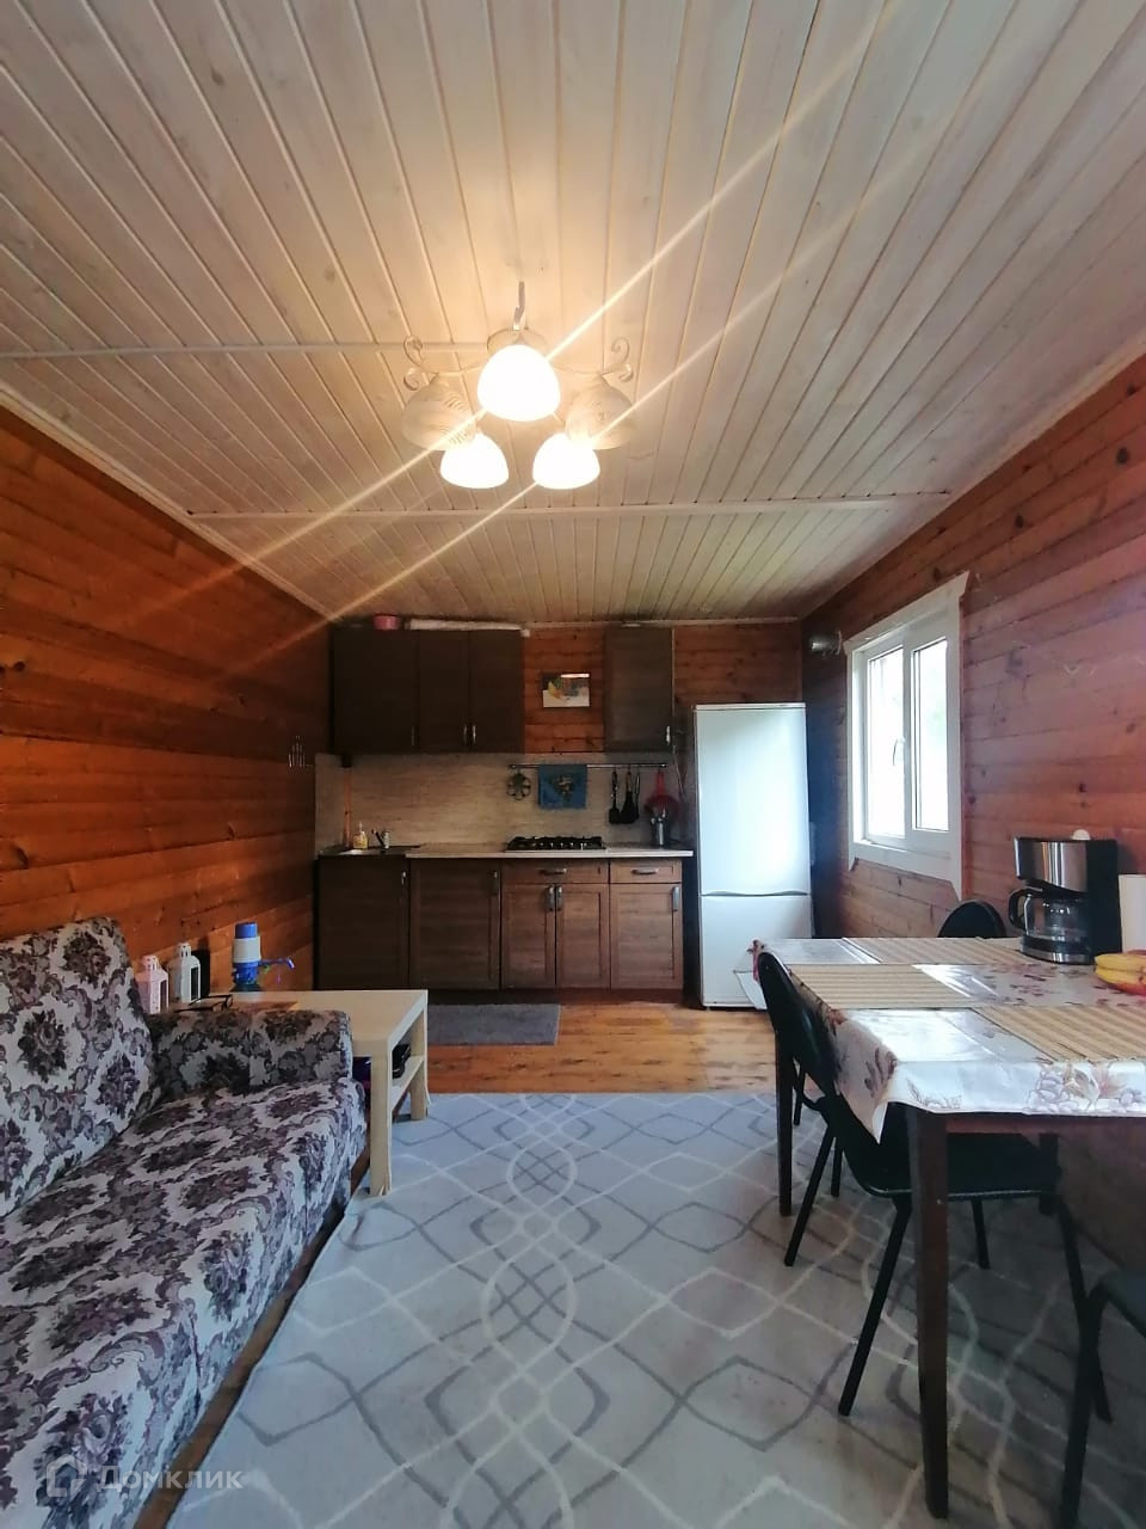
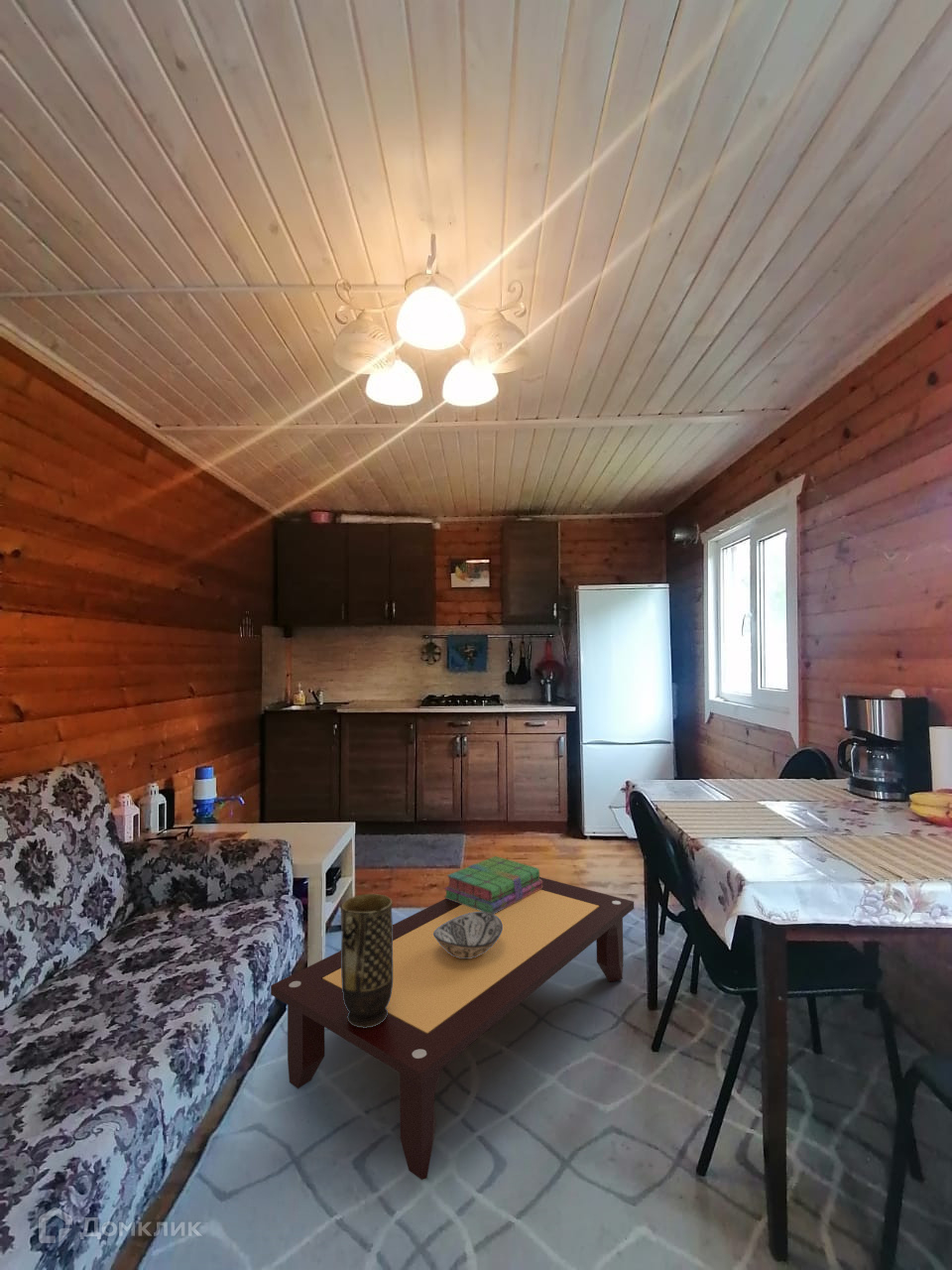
+ stack of books [443,855,542,914]
+ vase [340,893,394,1028]
+ coffee table [270,876,635,1181]
+ decorative bowl [433,912,503,958]
